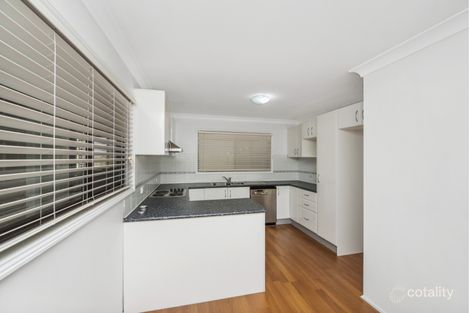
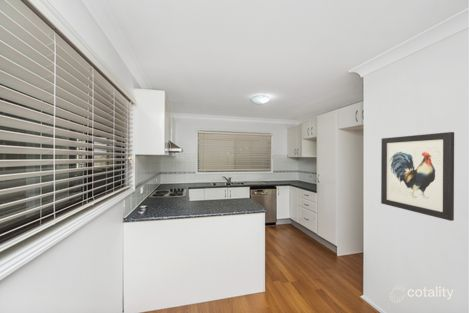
+ wall art [380,131,455,222]
